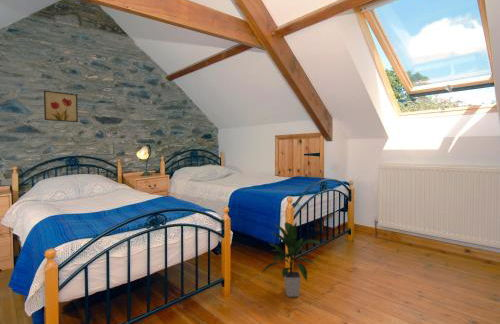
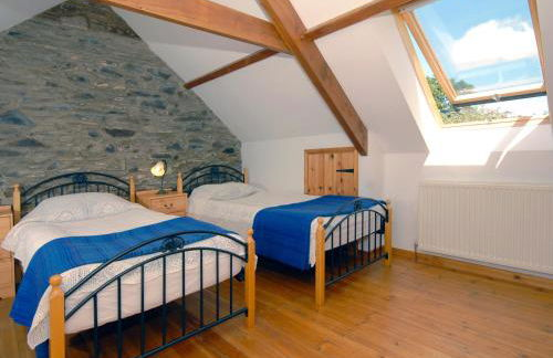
- indoor plant [261,221,320,298]
- wall art [43,90,79,123]
